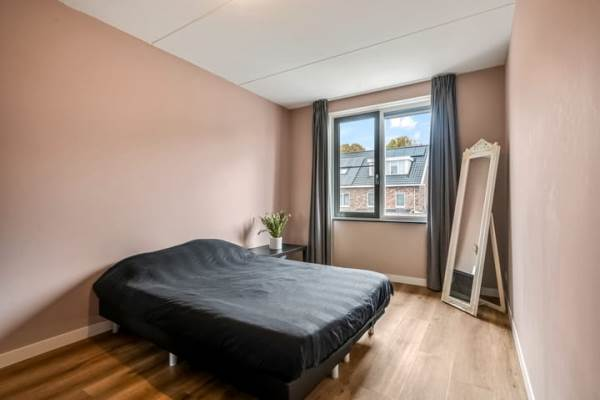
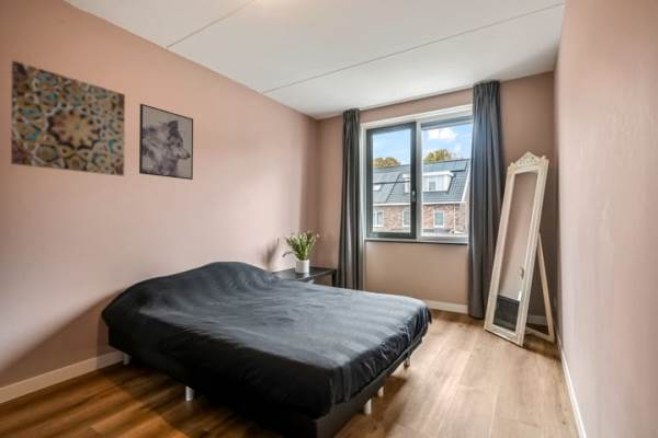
+ wall art [138,103,194,181]
+ wall art [10,59,126,177]
